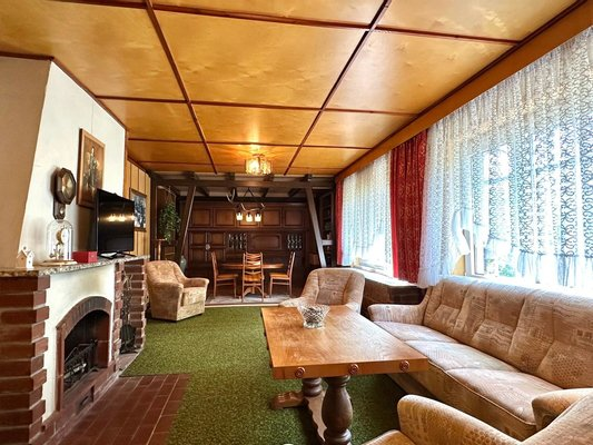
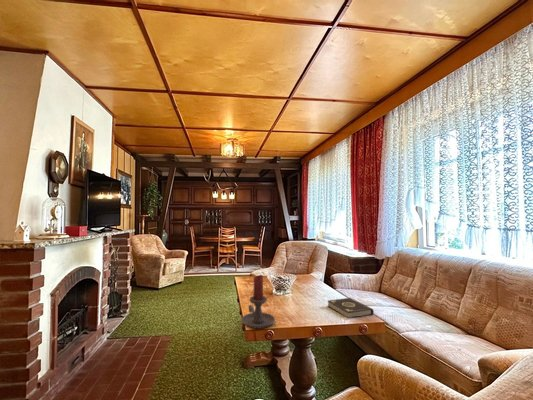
+ candle holder [240,274,276,330]
+ book [326,297,375,319]
